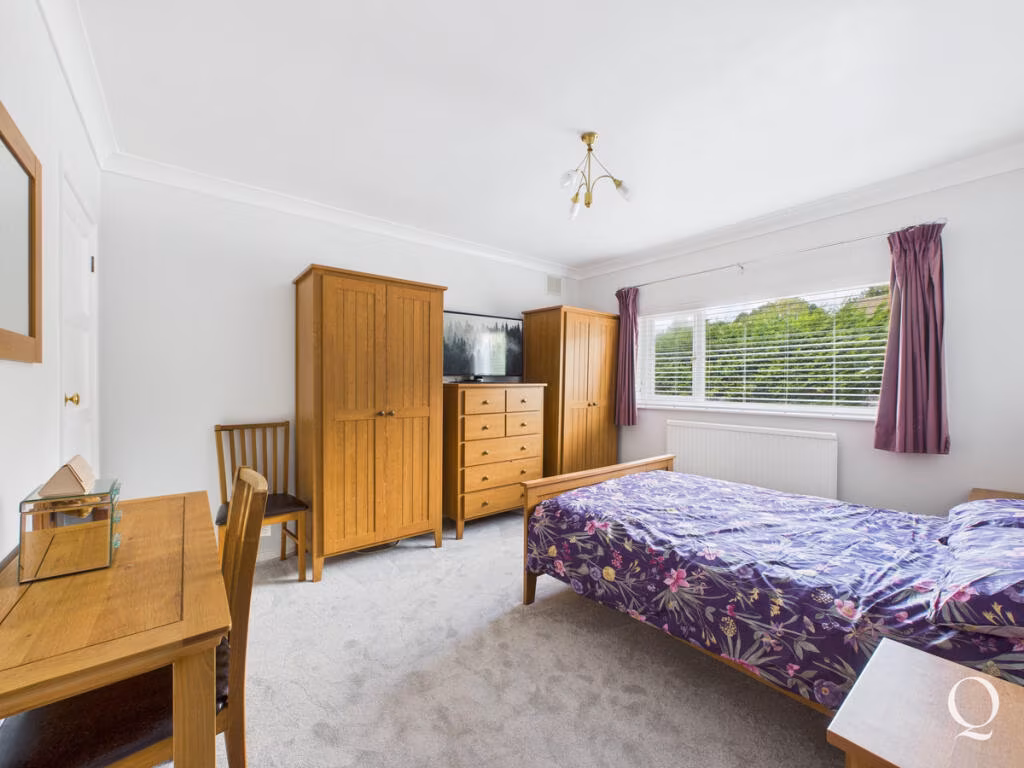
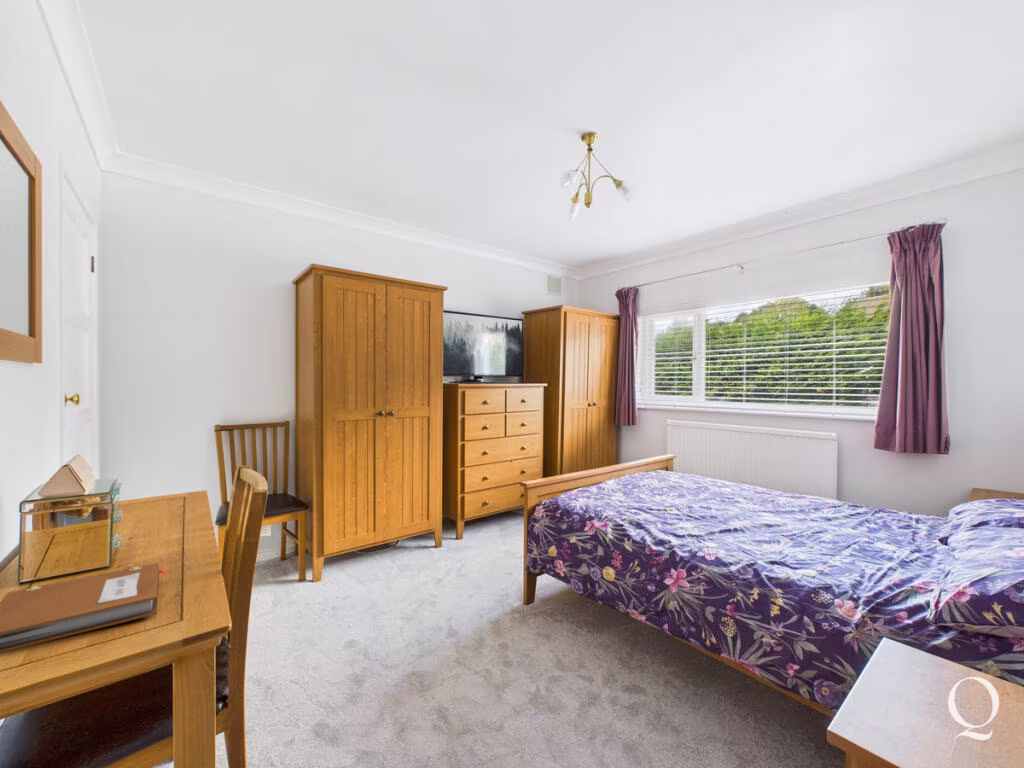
+ notebook [0,562,167,653]
